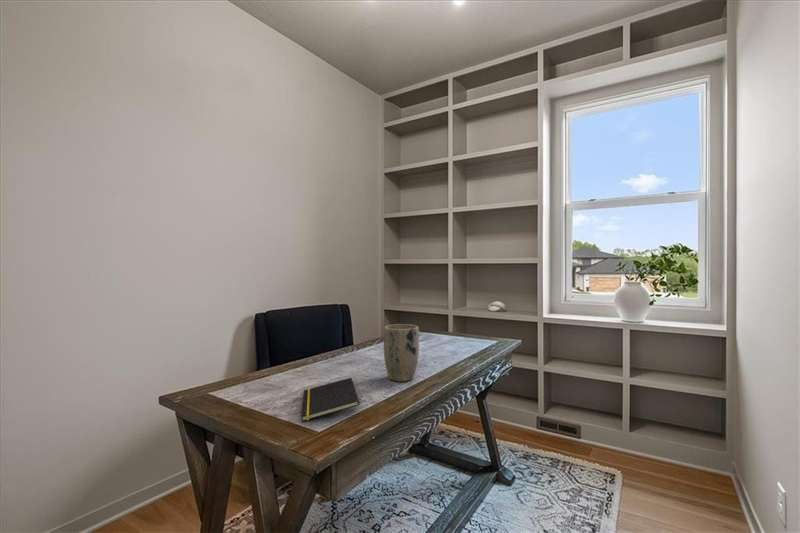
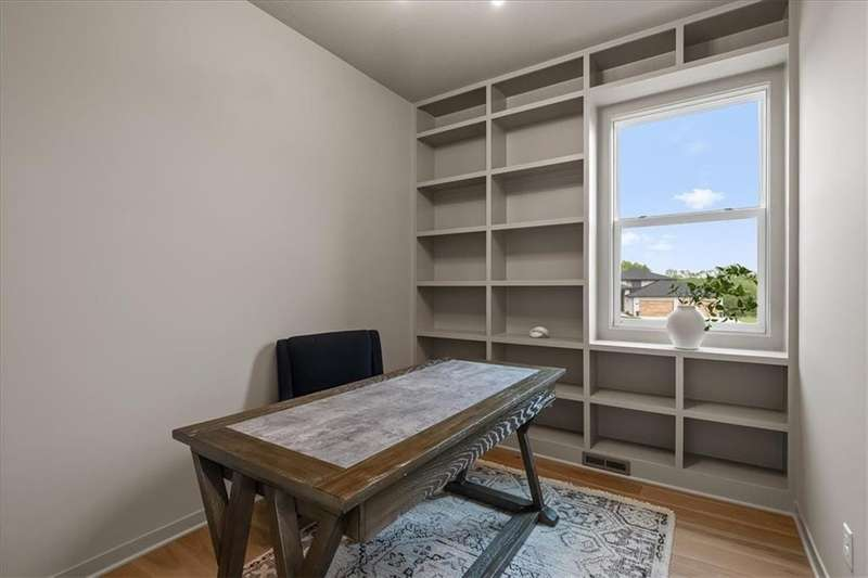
- notepad [300,377,361,422]
- plant pot [383,323,420,383]
